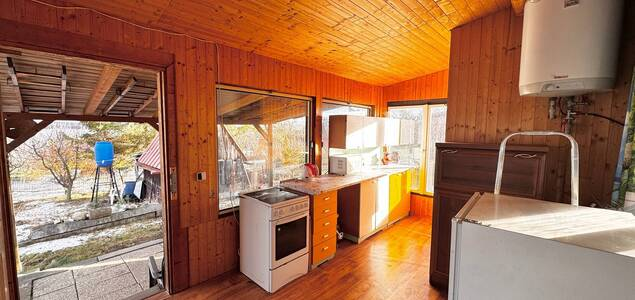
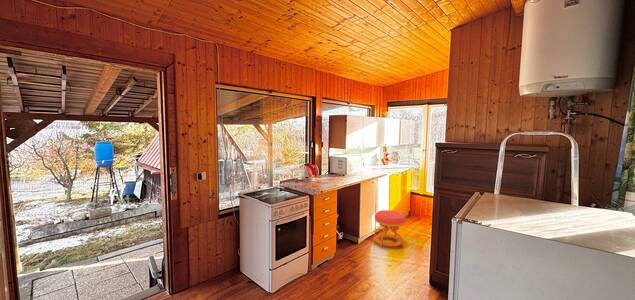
+ stool [373,209,407,249]
